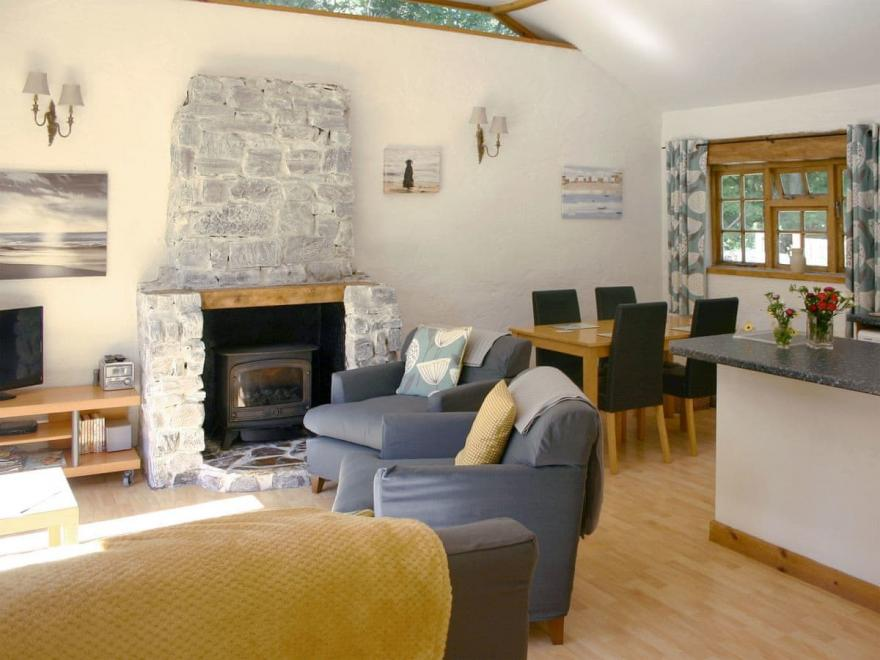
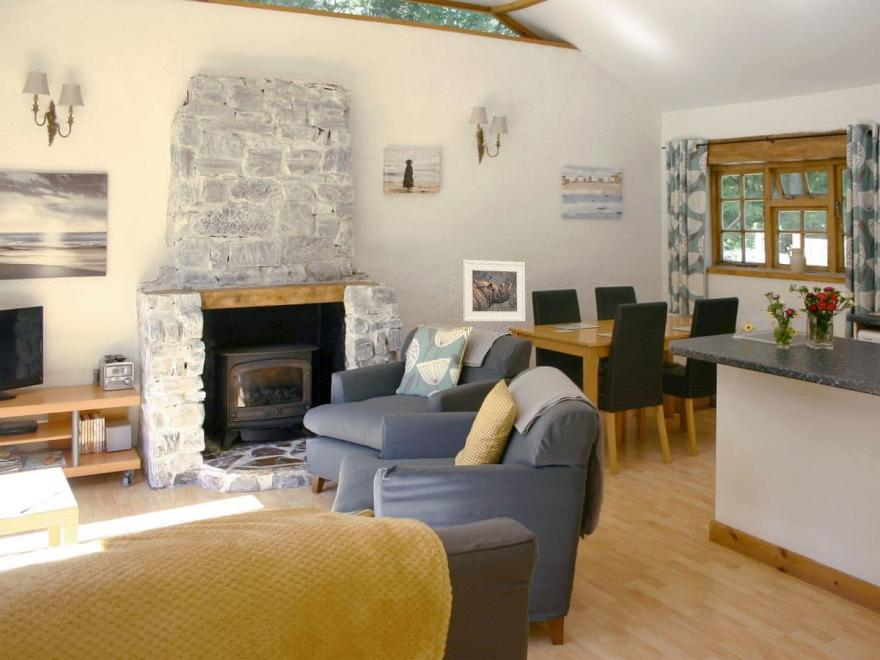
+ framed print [462,259,526,322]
